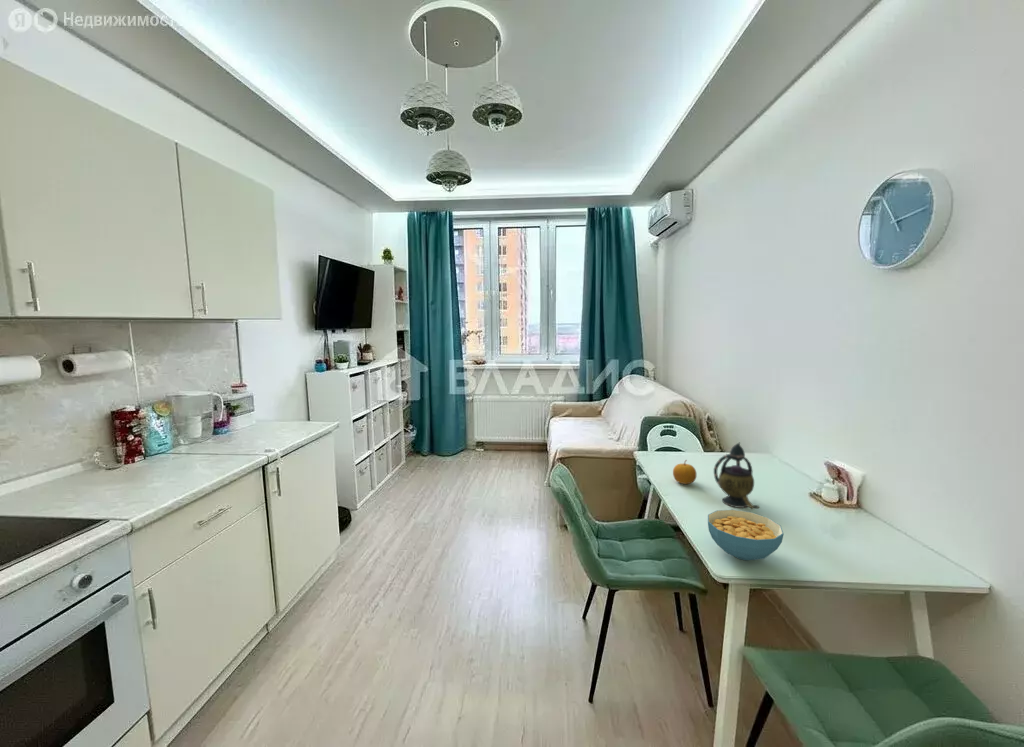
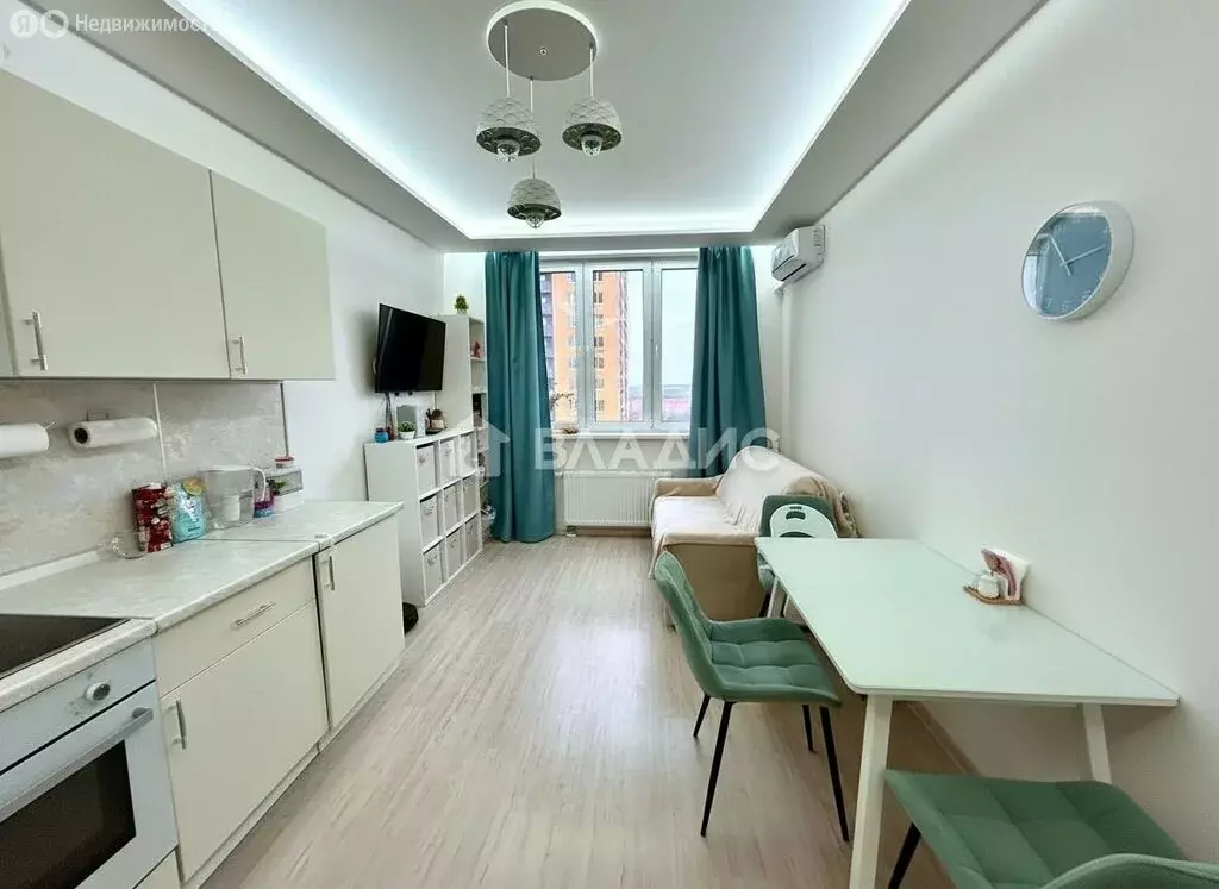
- teapot [713,442,760,510]
- cereal bowl [707,509,785,561]
- fruit [672,459,697,485]
